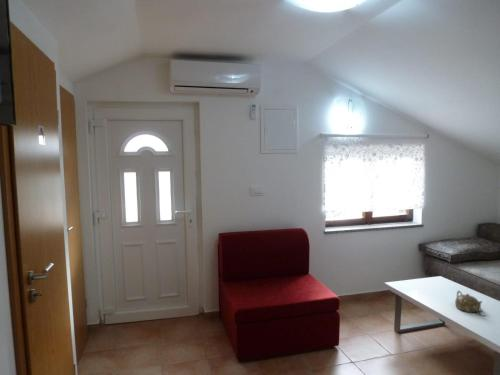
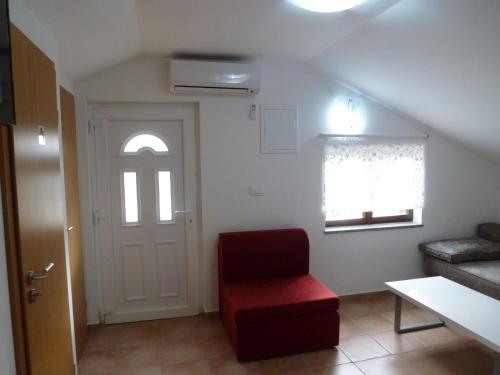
- teapot [454,290,483,313]
